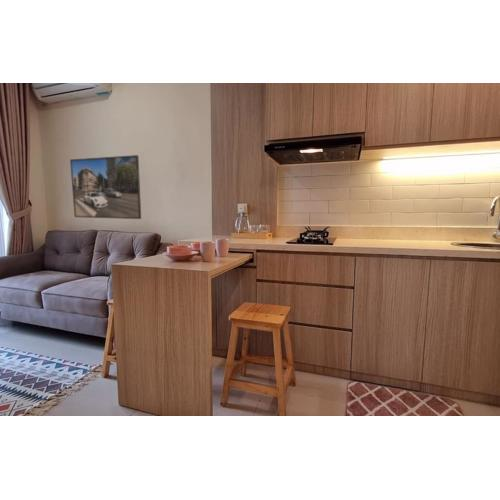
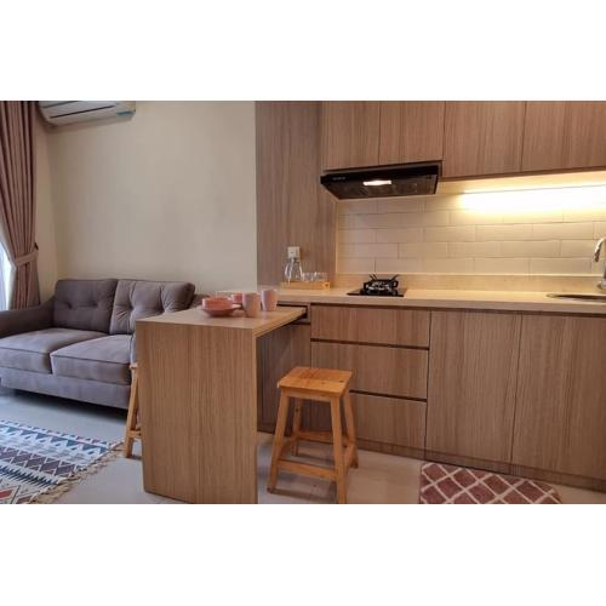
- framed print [69,154,142,220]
